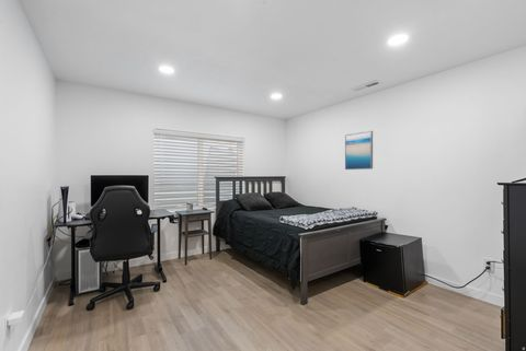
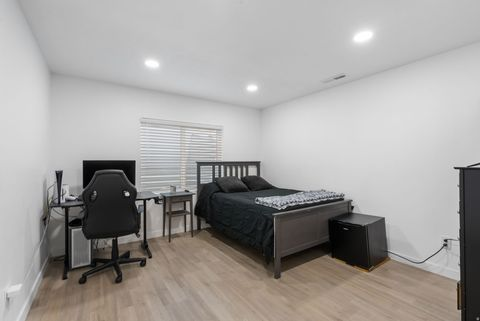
- wall art [344,130,374,171]
